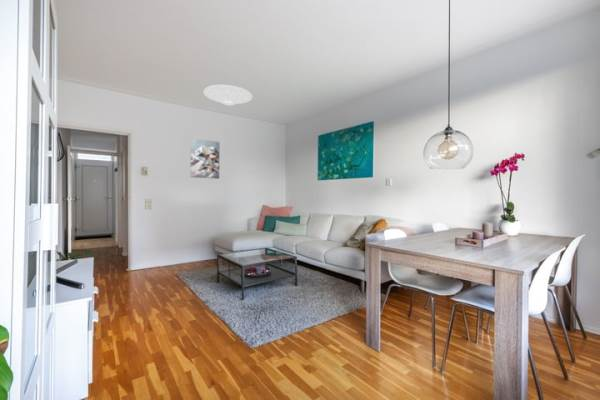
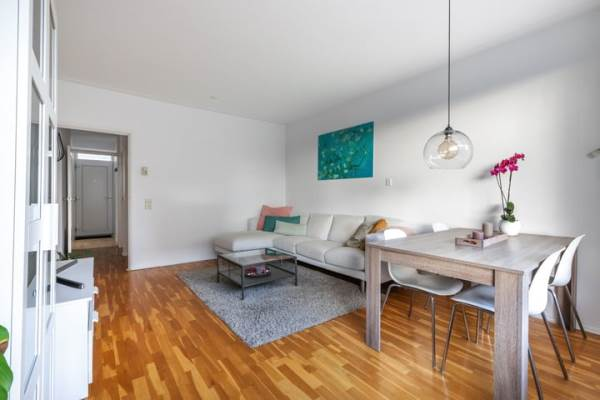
- ceiling light [202,84,253,106]
- wall art [189,137,220,180]
